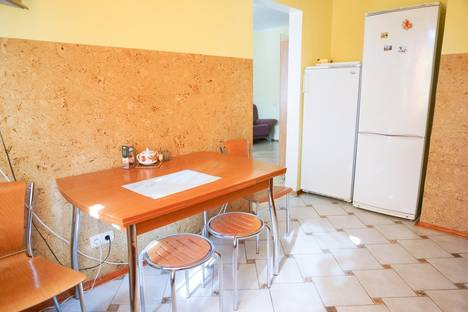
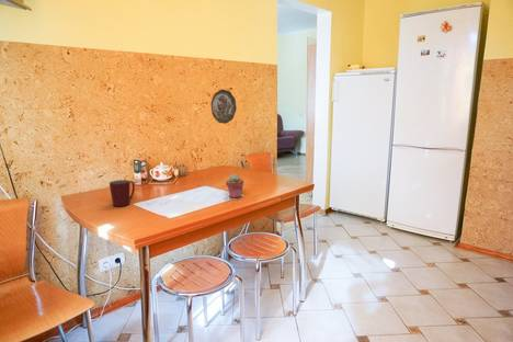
+ decorative plate [210,89,238,125]
+ mug [109,179,136,207]
+ potted succulent [225,173,244,198]
